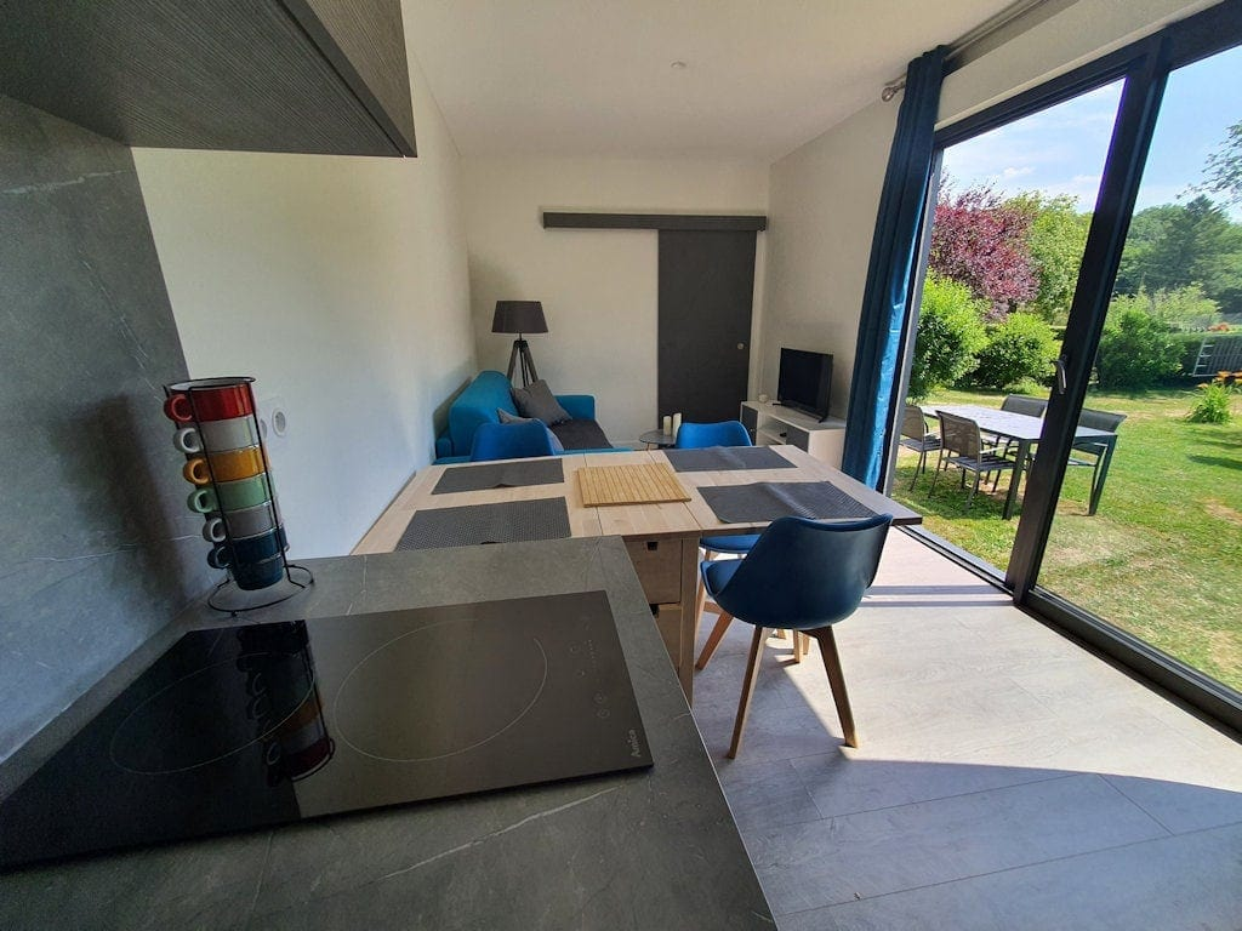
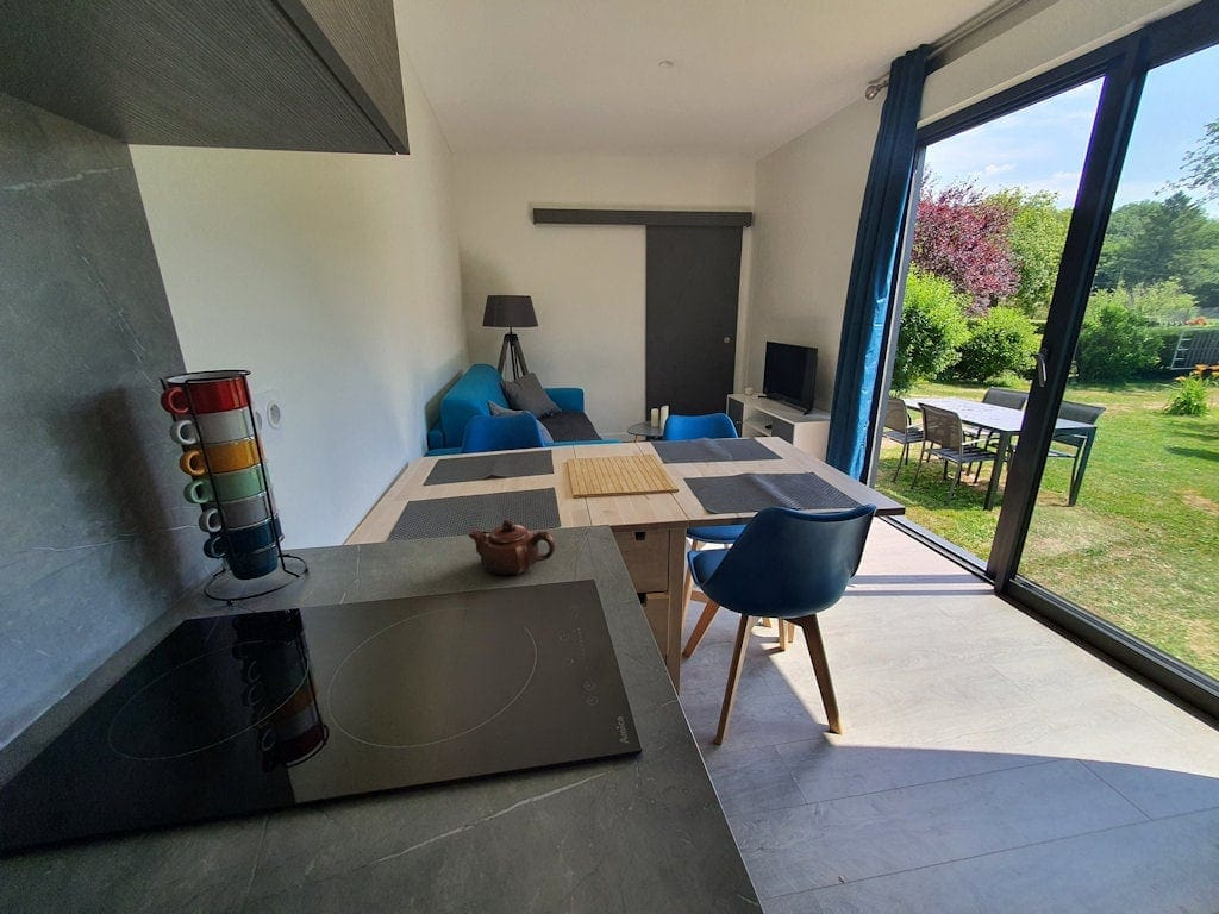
+ teapot [468,519,556,576]
